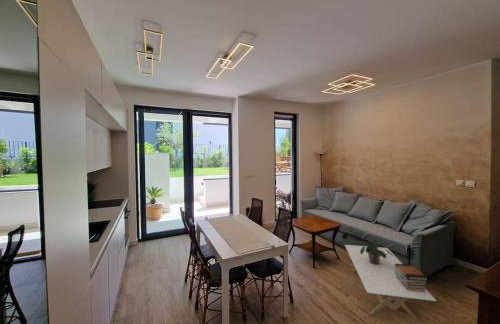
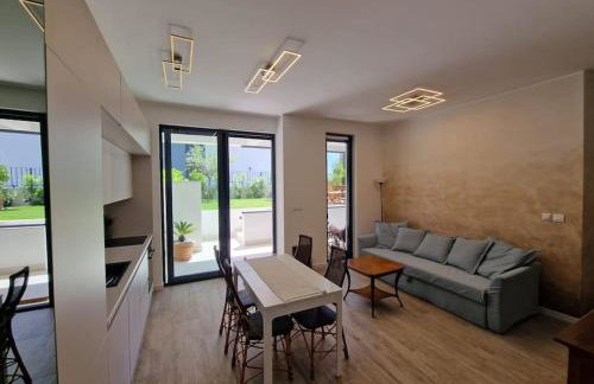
- book stack [394,263,429,292]
- potted plant [360,240,394,265]
- coffee table [344,244,437,323]
